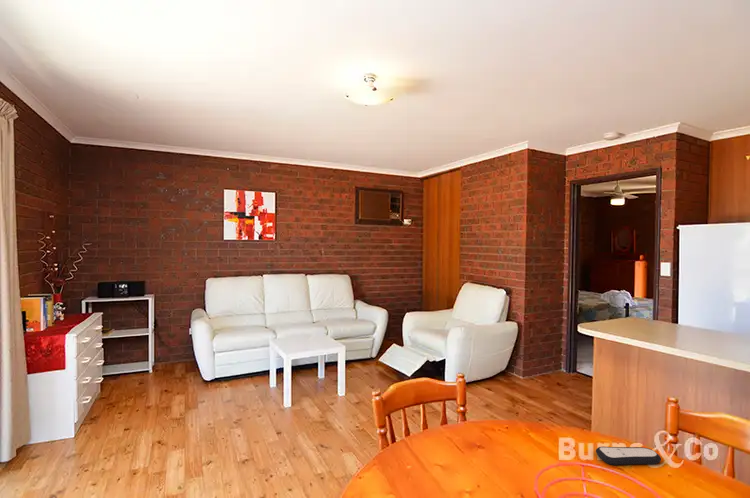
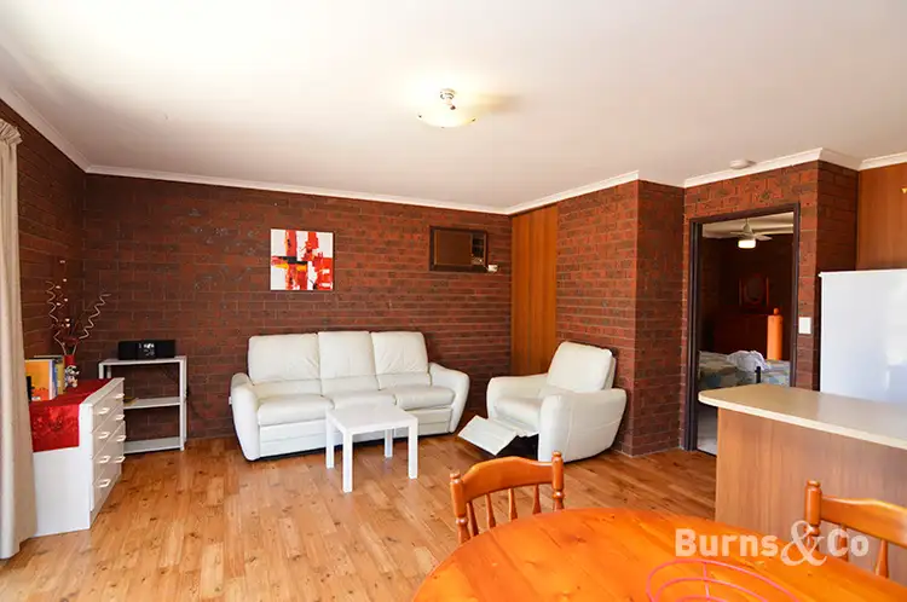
- remote control [595,446,662,466]
